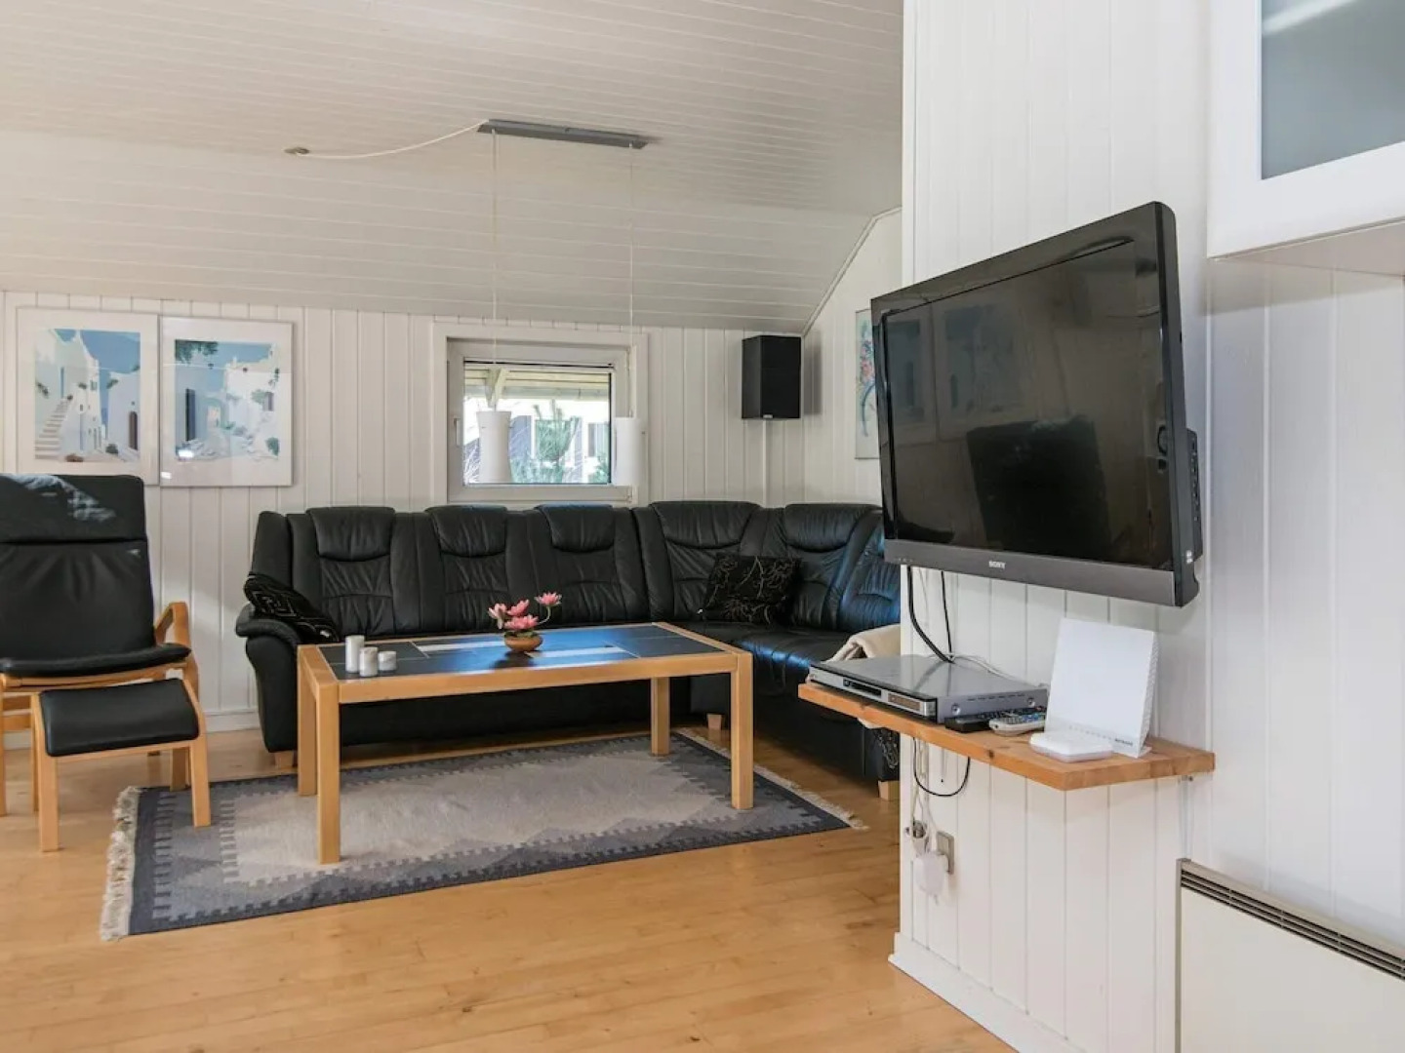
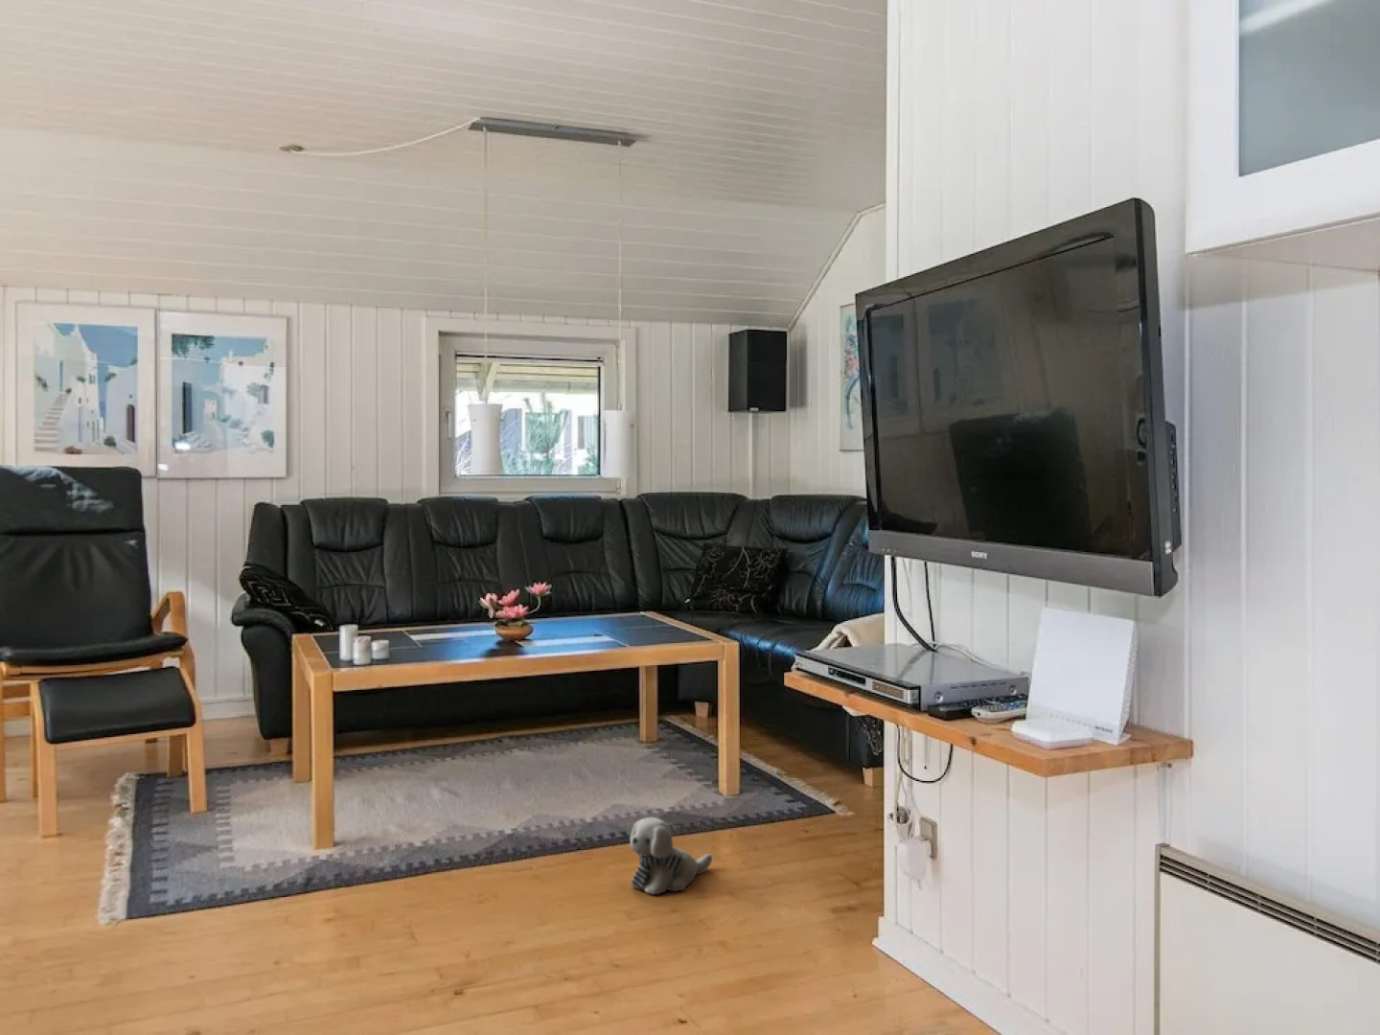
+ plush toy [629,816,713,895]
